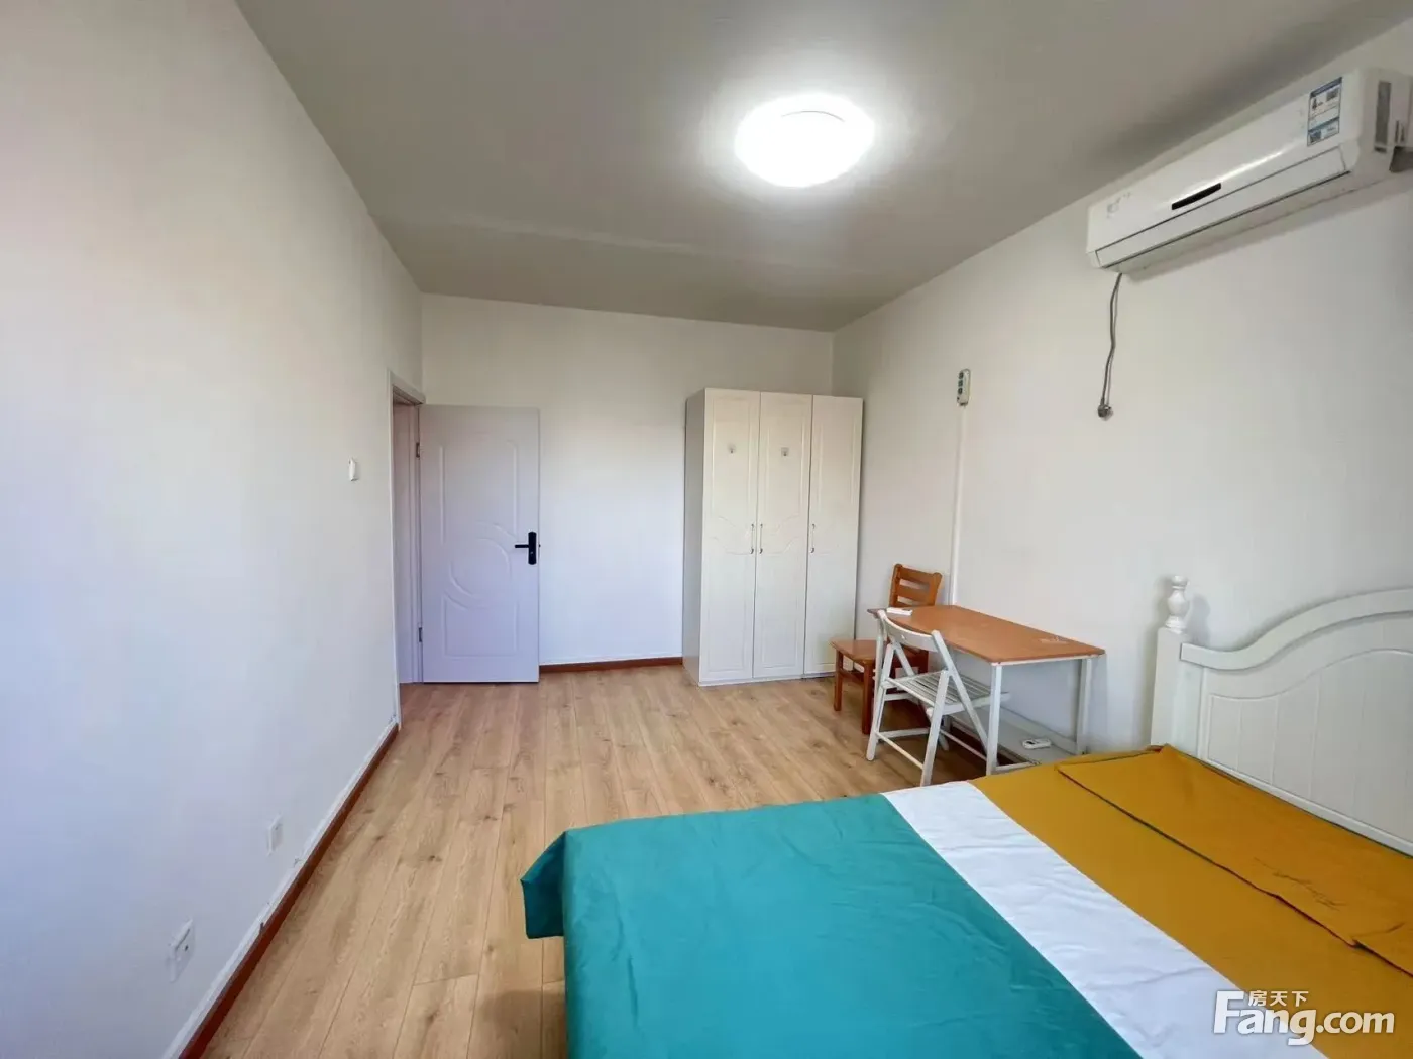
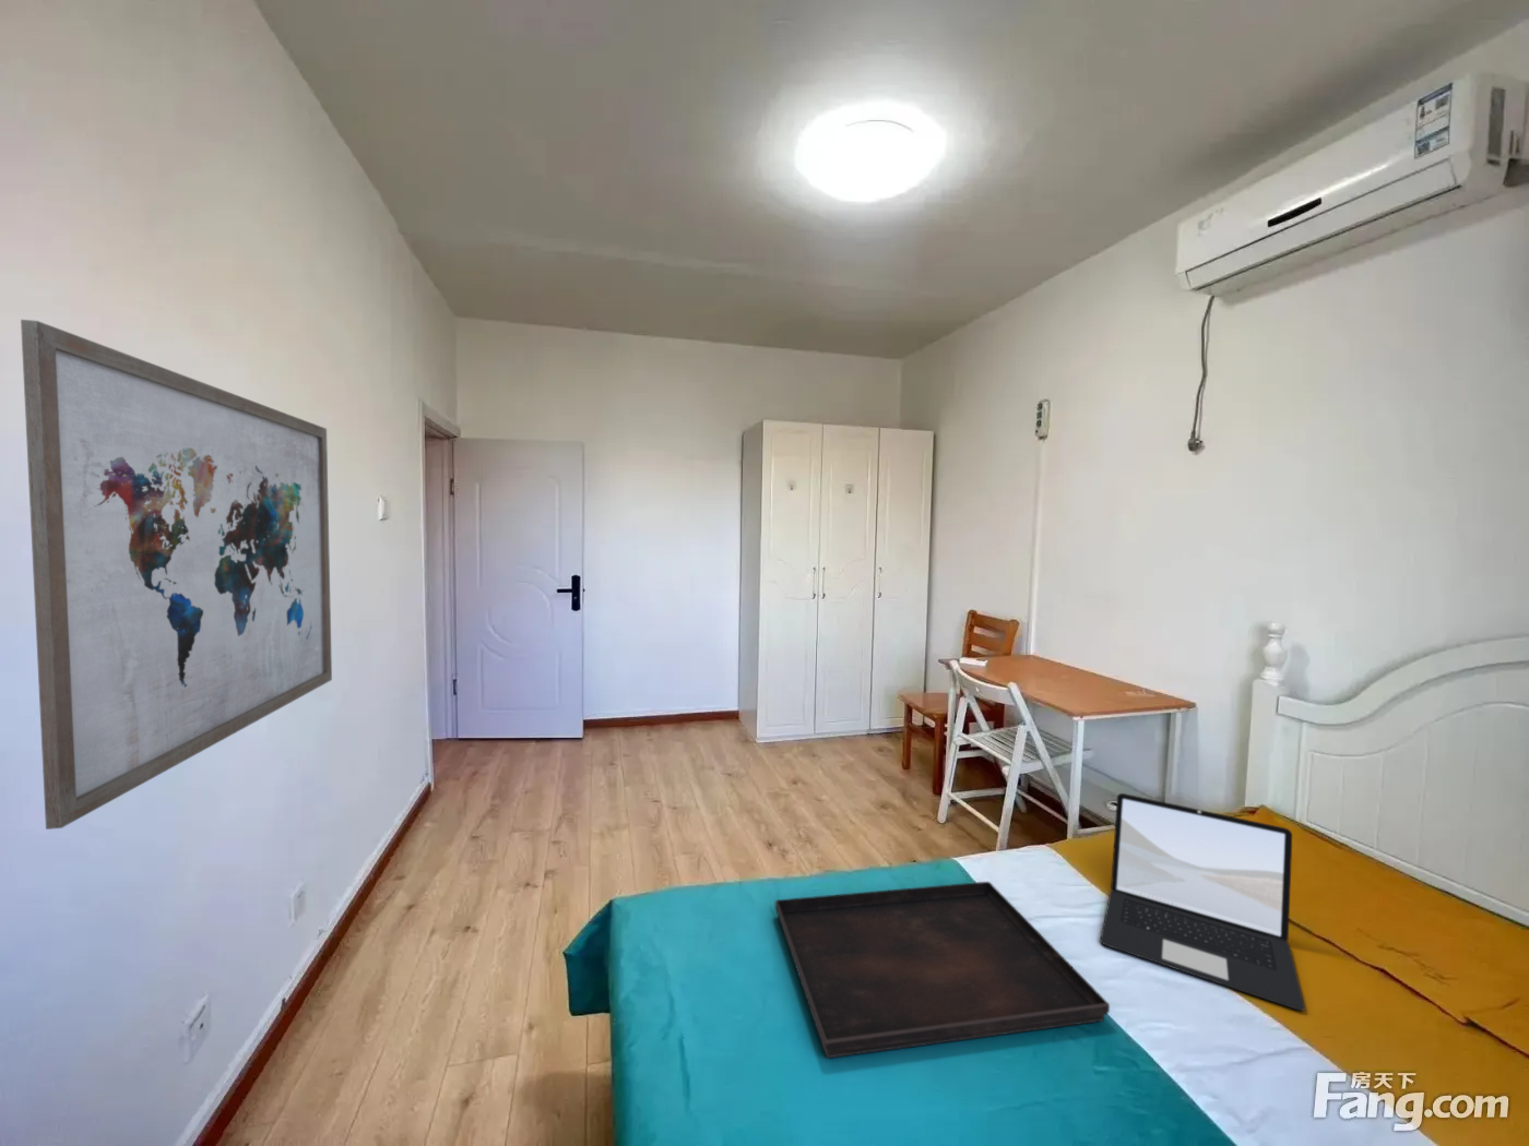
+ serving tray [773,881,1111,1058]
+ laptop [1099,792,1306,1011]
+ wall art [19,319,333,831]
